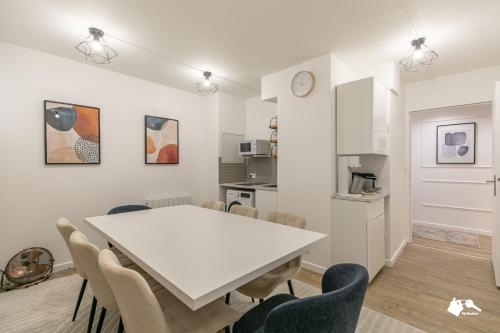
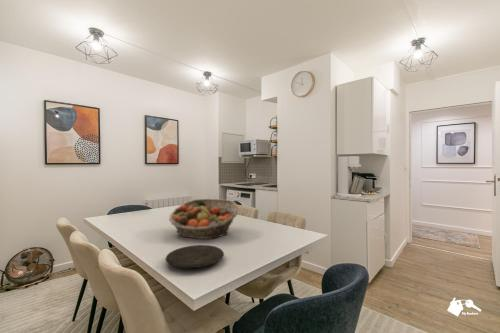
+ plate [165,244,225,269]
+ fruit basket [168,198,240,240]
